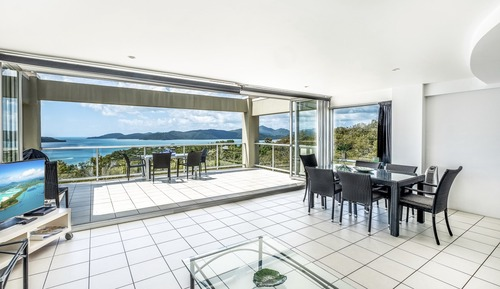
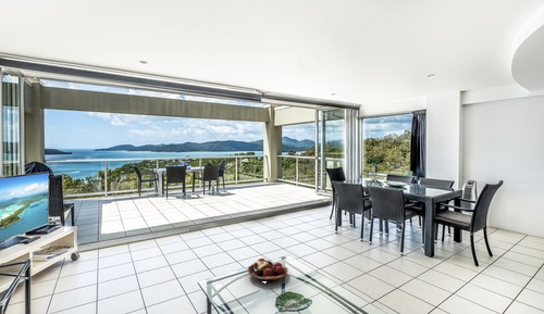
+ fruit basket [247,258,289,282]
